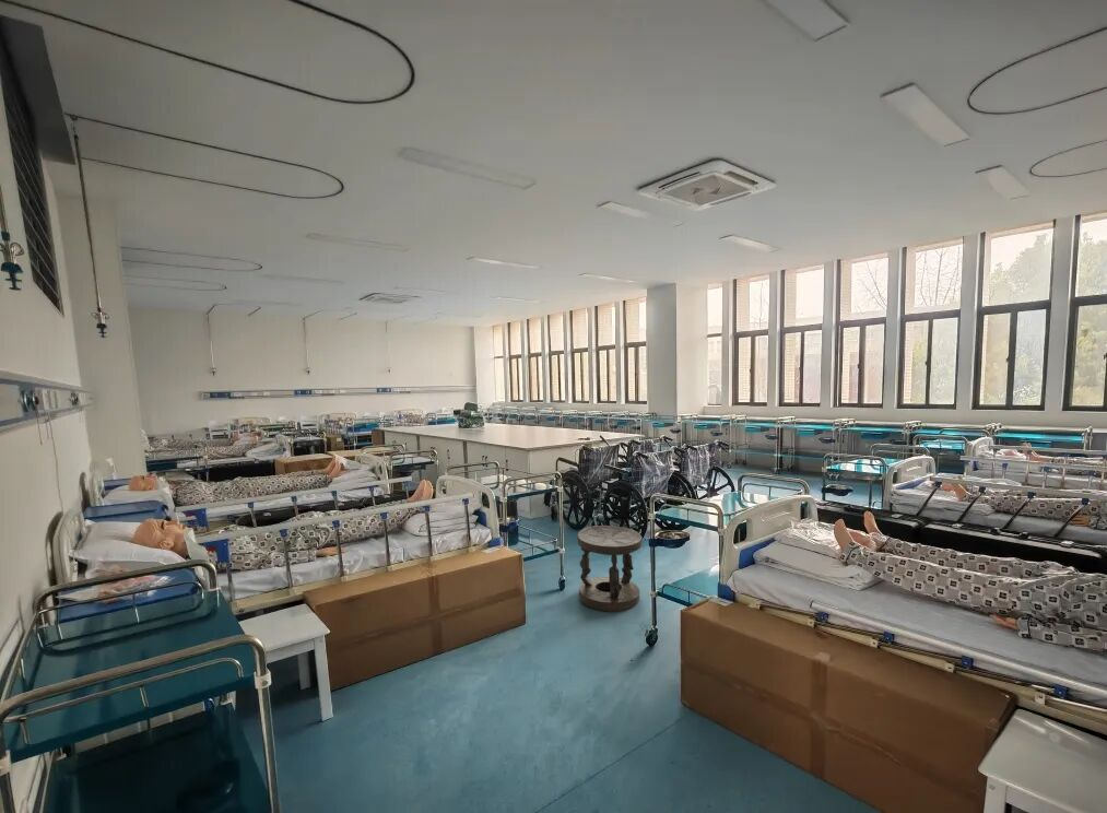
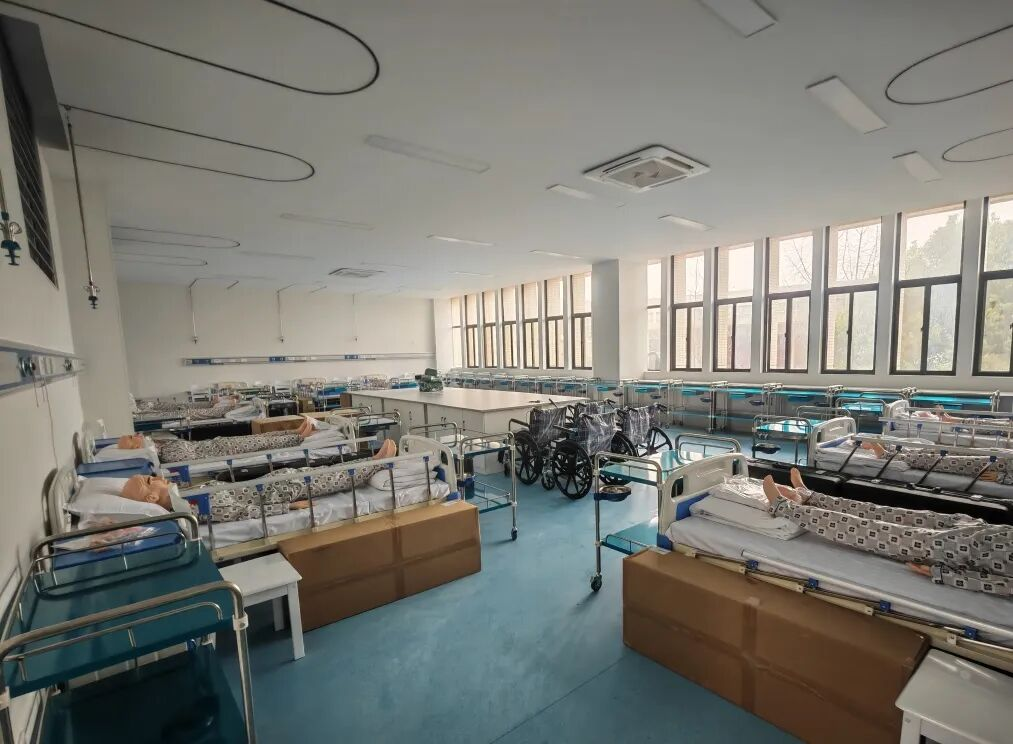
- stool [577,525,643,613]
